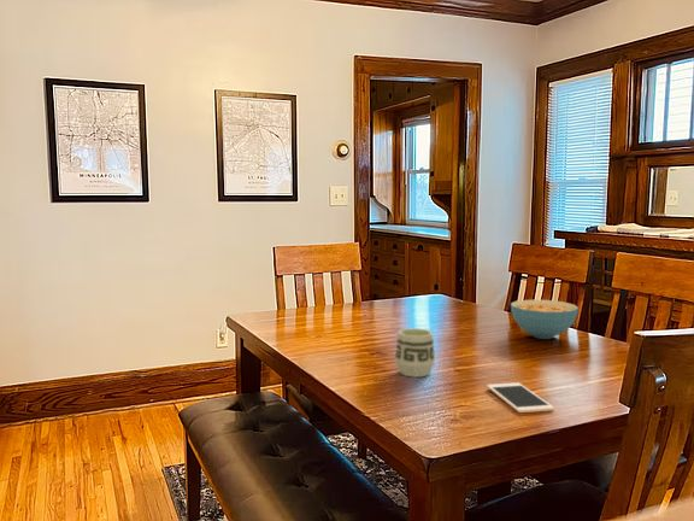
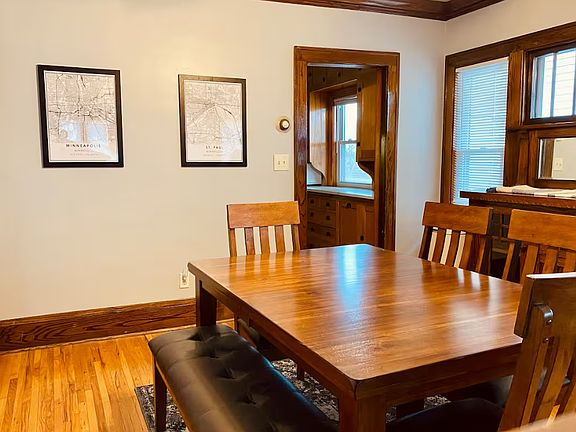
- cereal bowl [510,299,580,340]
- cup [394,327,436,379]
- cell phone [486,381,555,414]
